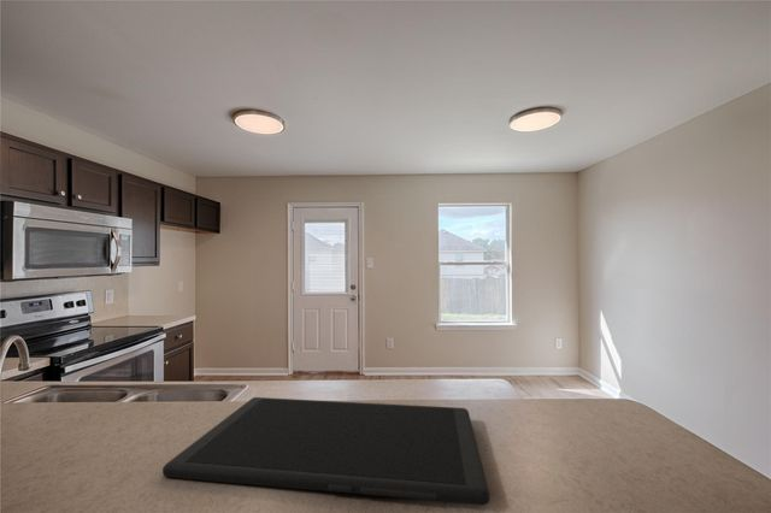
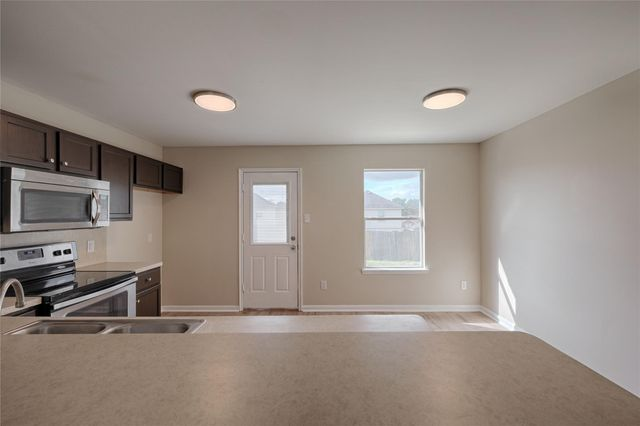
- cutting board [161,396,490,506]
